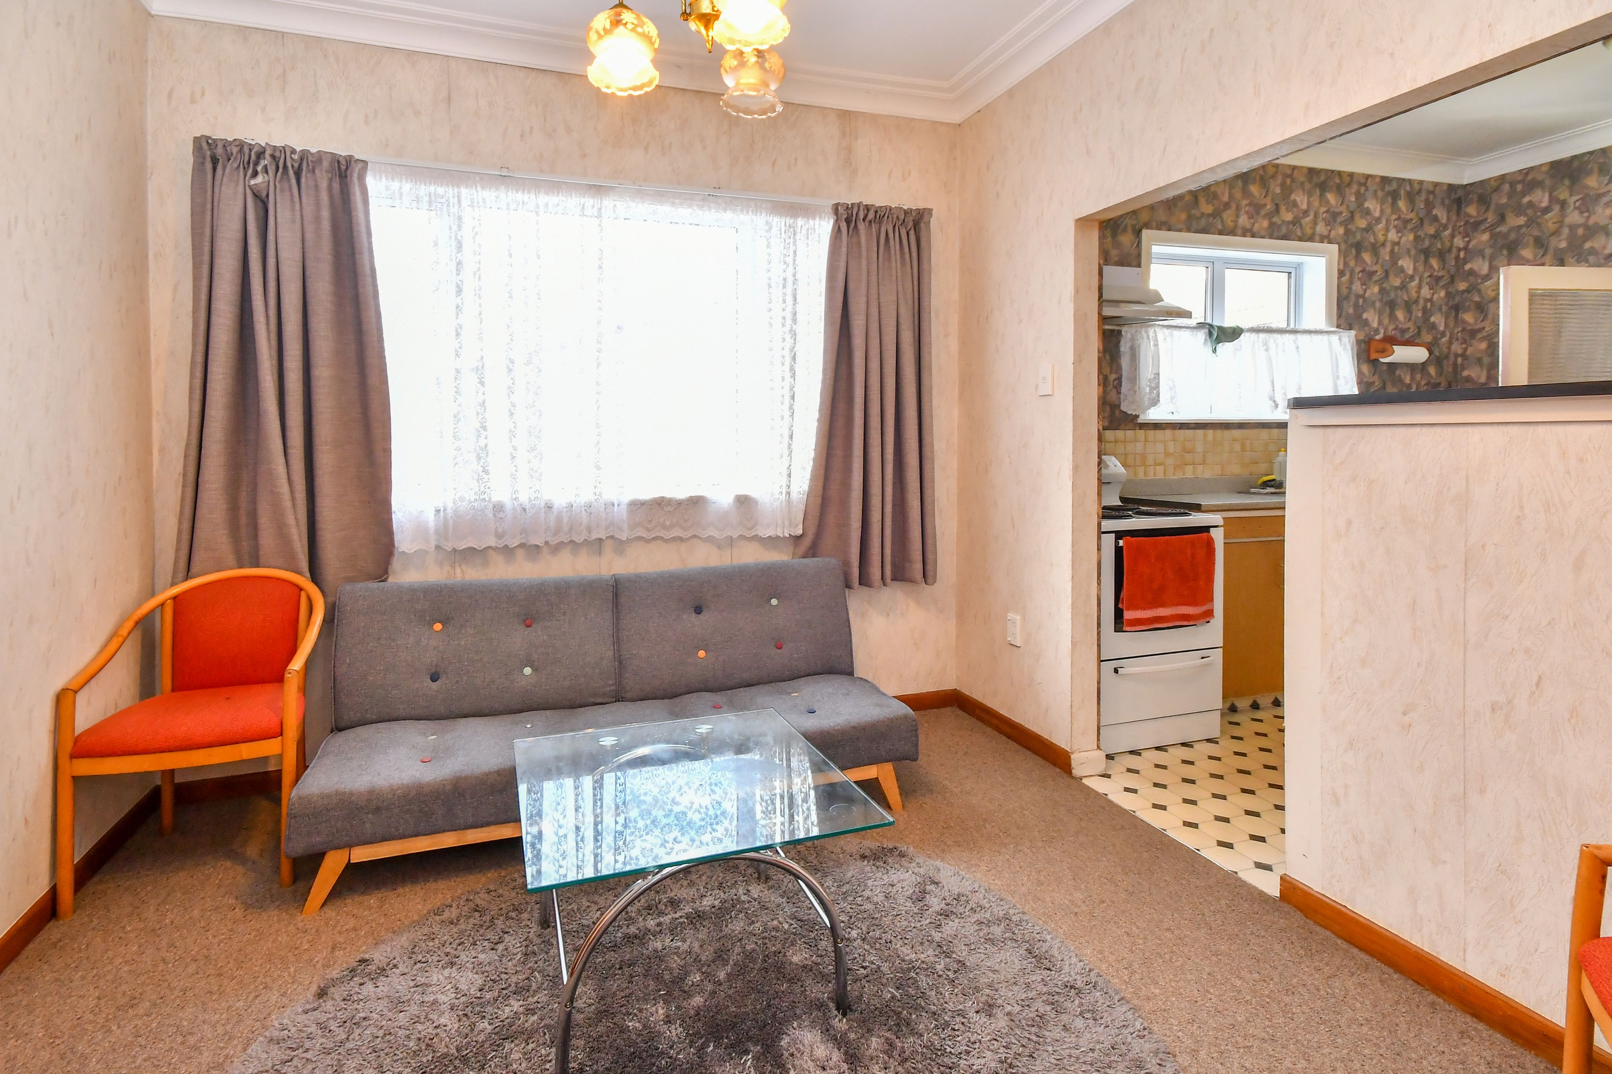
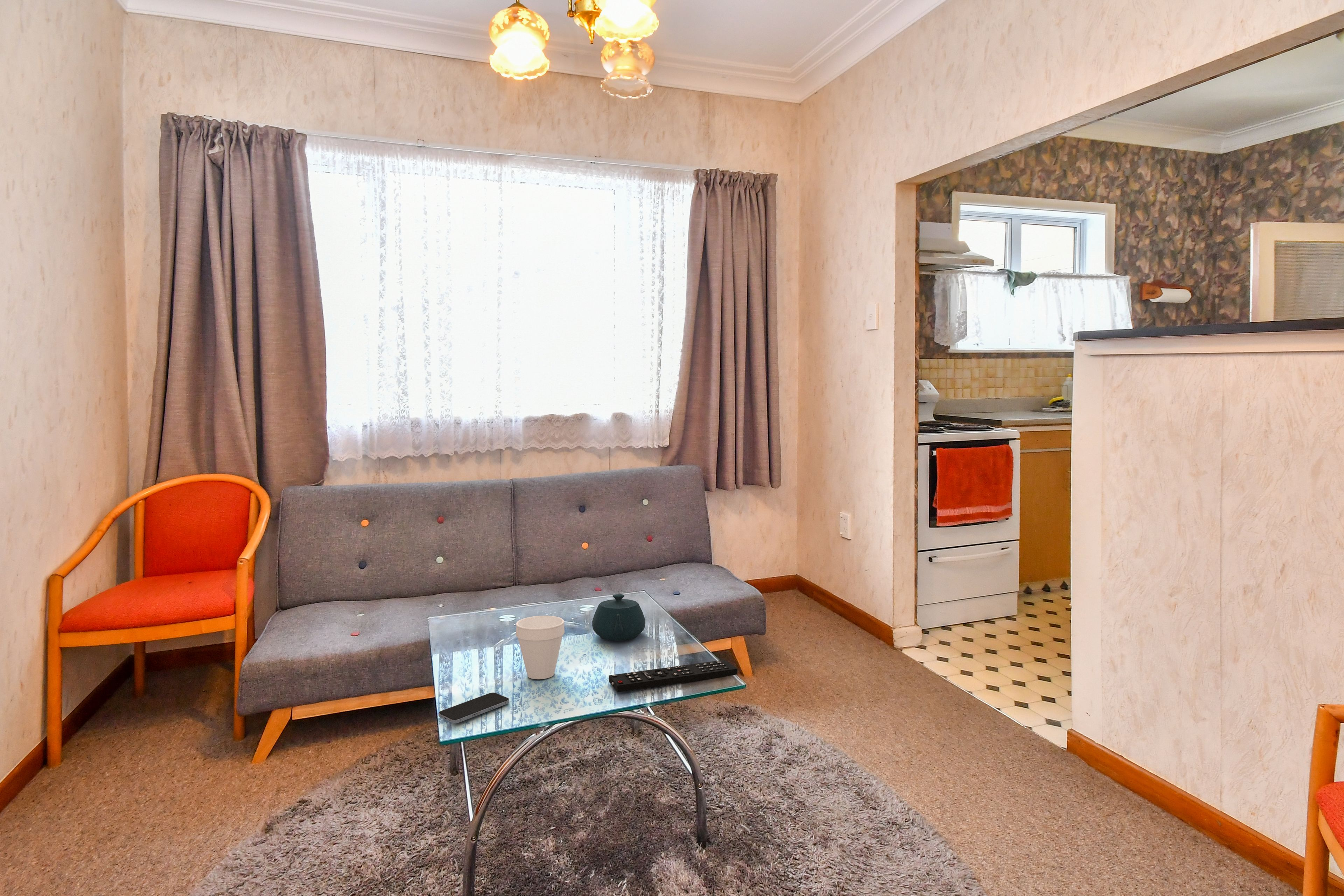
+ remote control [608,659,738,692]
+ teapot [592,594,646,641]
+ cup [516,615,565,680]
+ smartphone [438,692,510,724]
